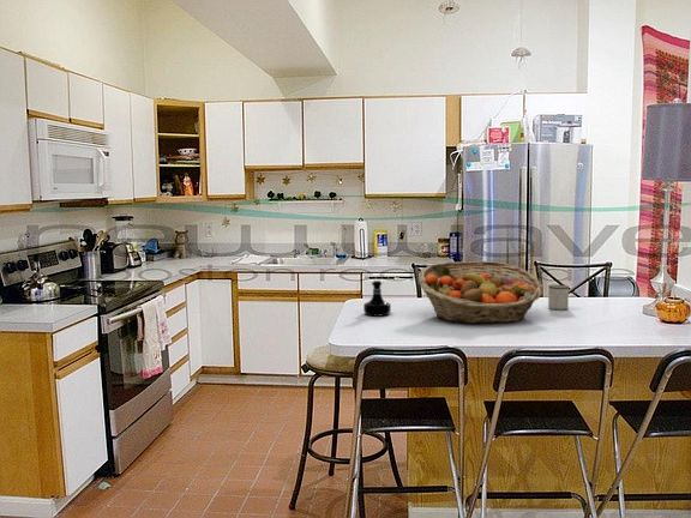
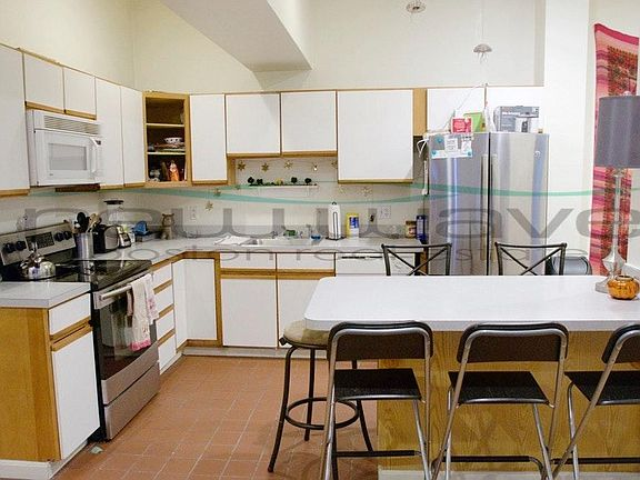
- fruit basket [417,260,545,325]
- mug [547,284,570,311]
- tequila bottle [362,279,392,318]
